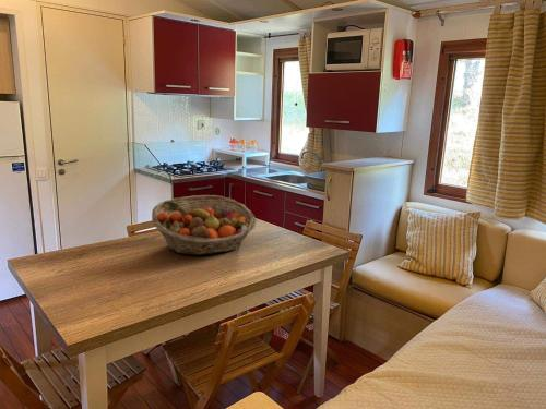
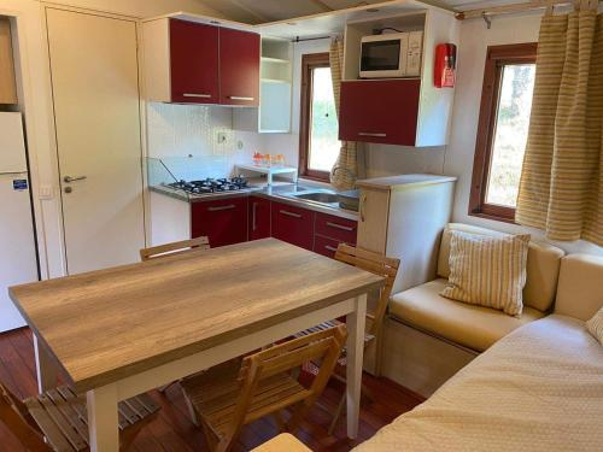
- fruit basket [151,194,257,256]
